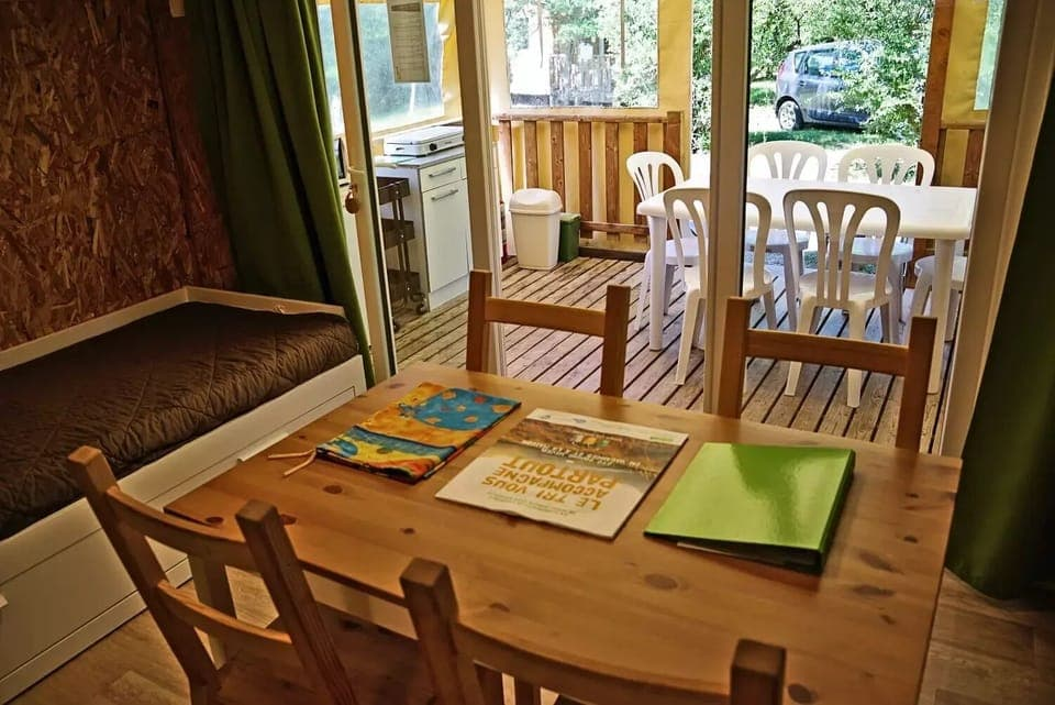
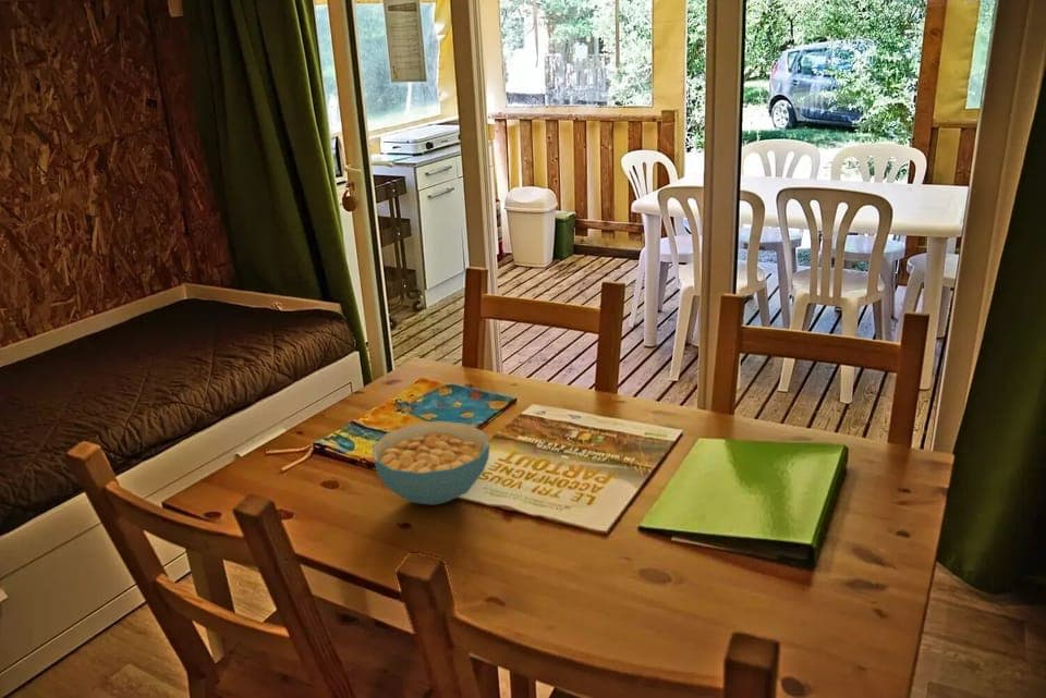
+ cereal bowl [372,420,490,506]
